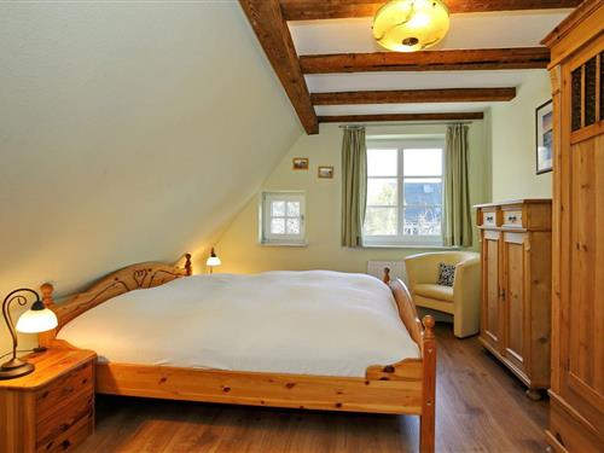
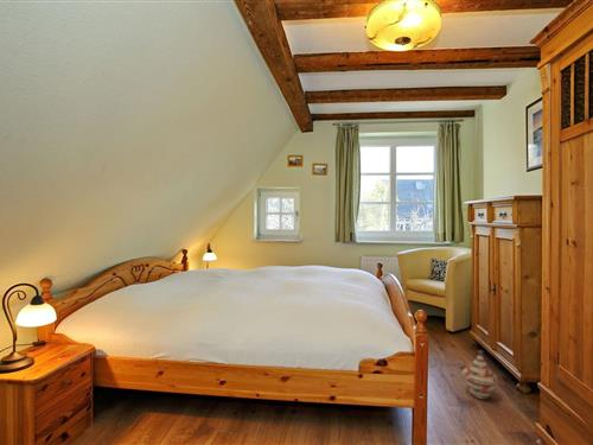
+ woven basket [461,349,499,400]
